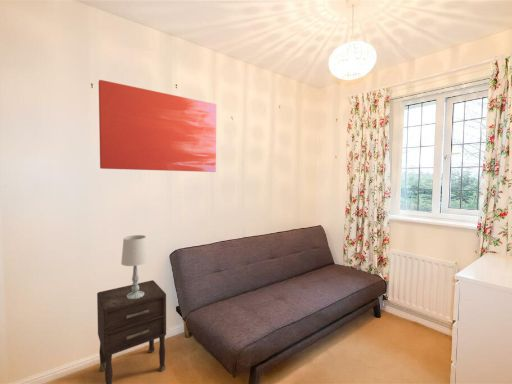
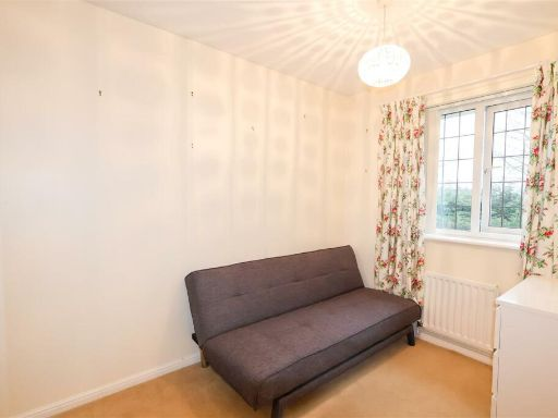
- wall art [98,79,217,173]
- nightstand [96,279,167,384]
- table lamp [120,234,150,299]
